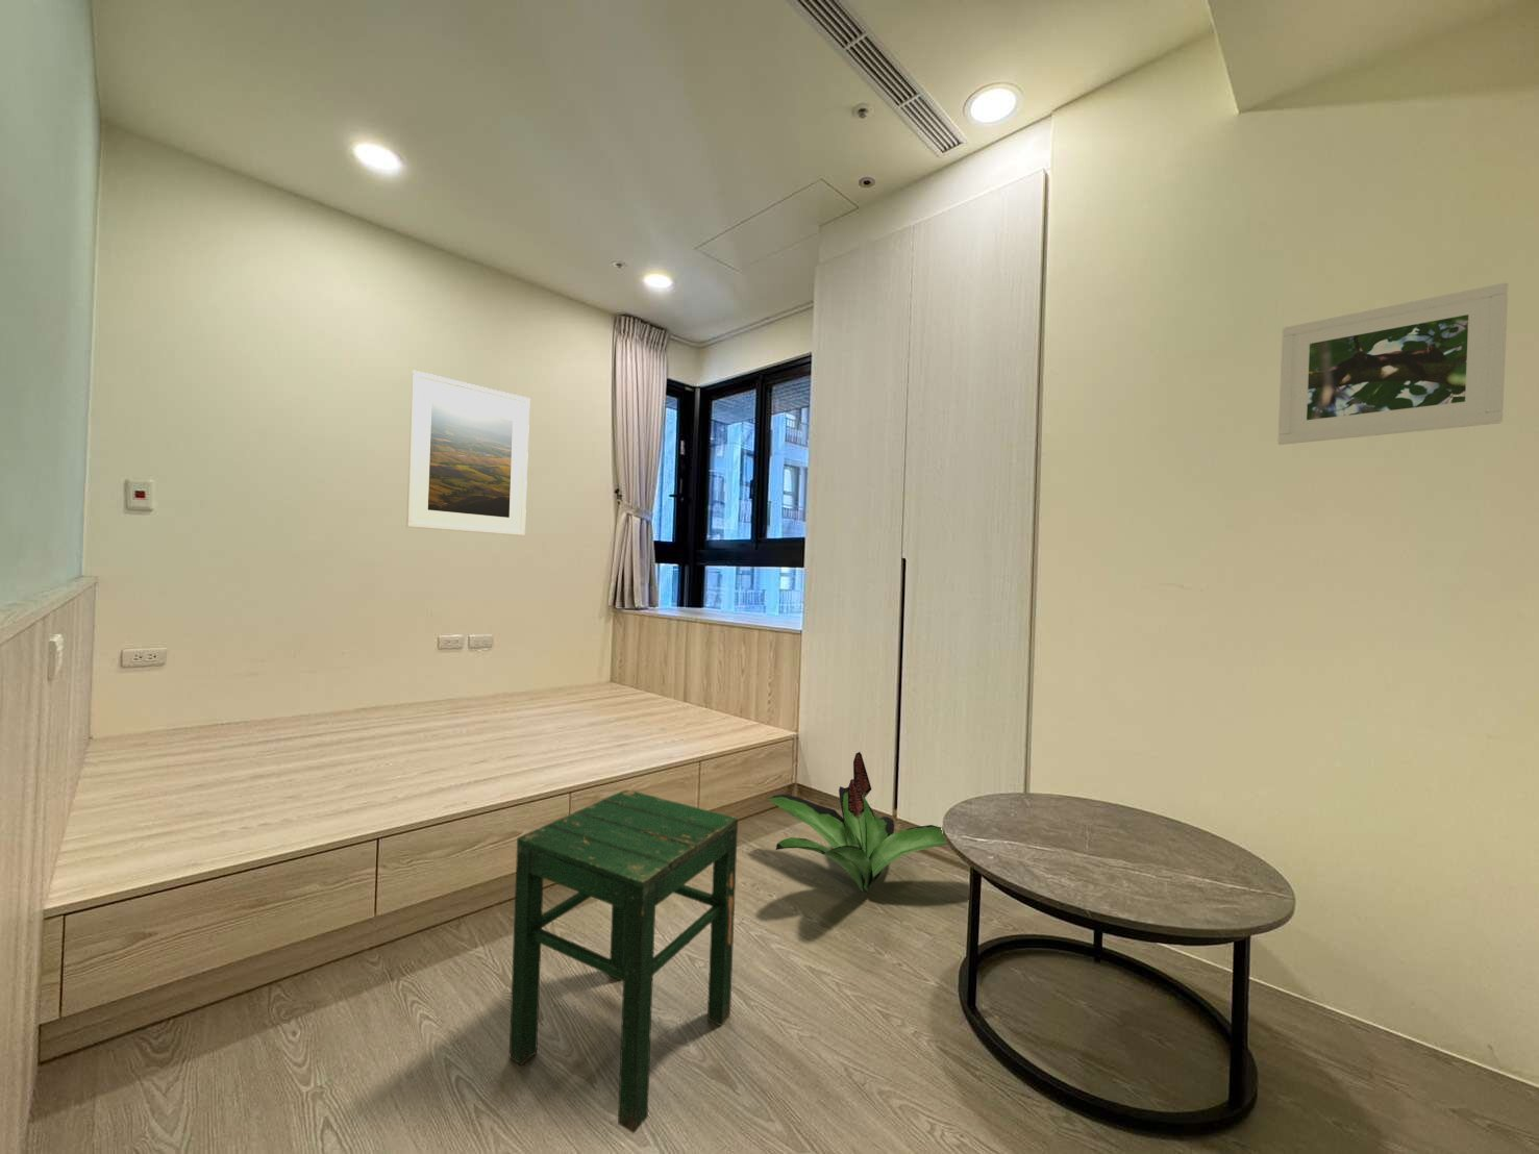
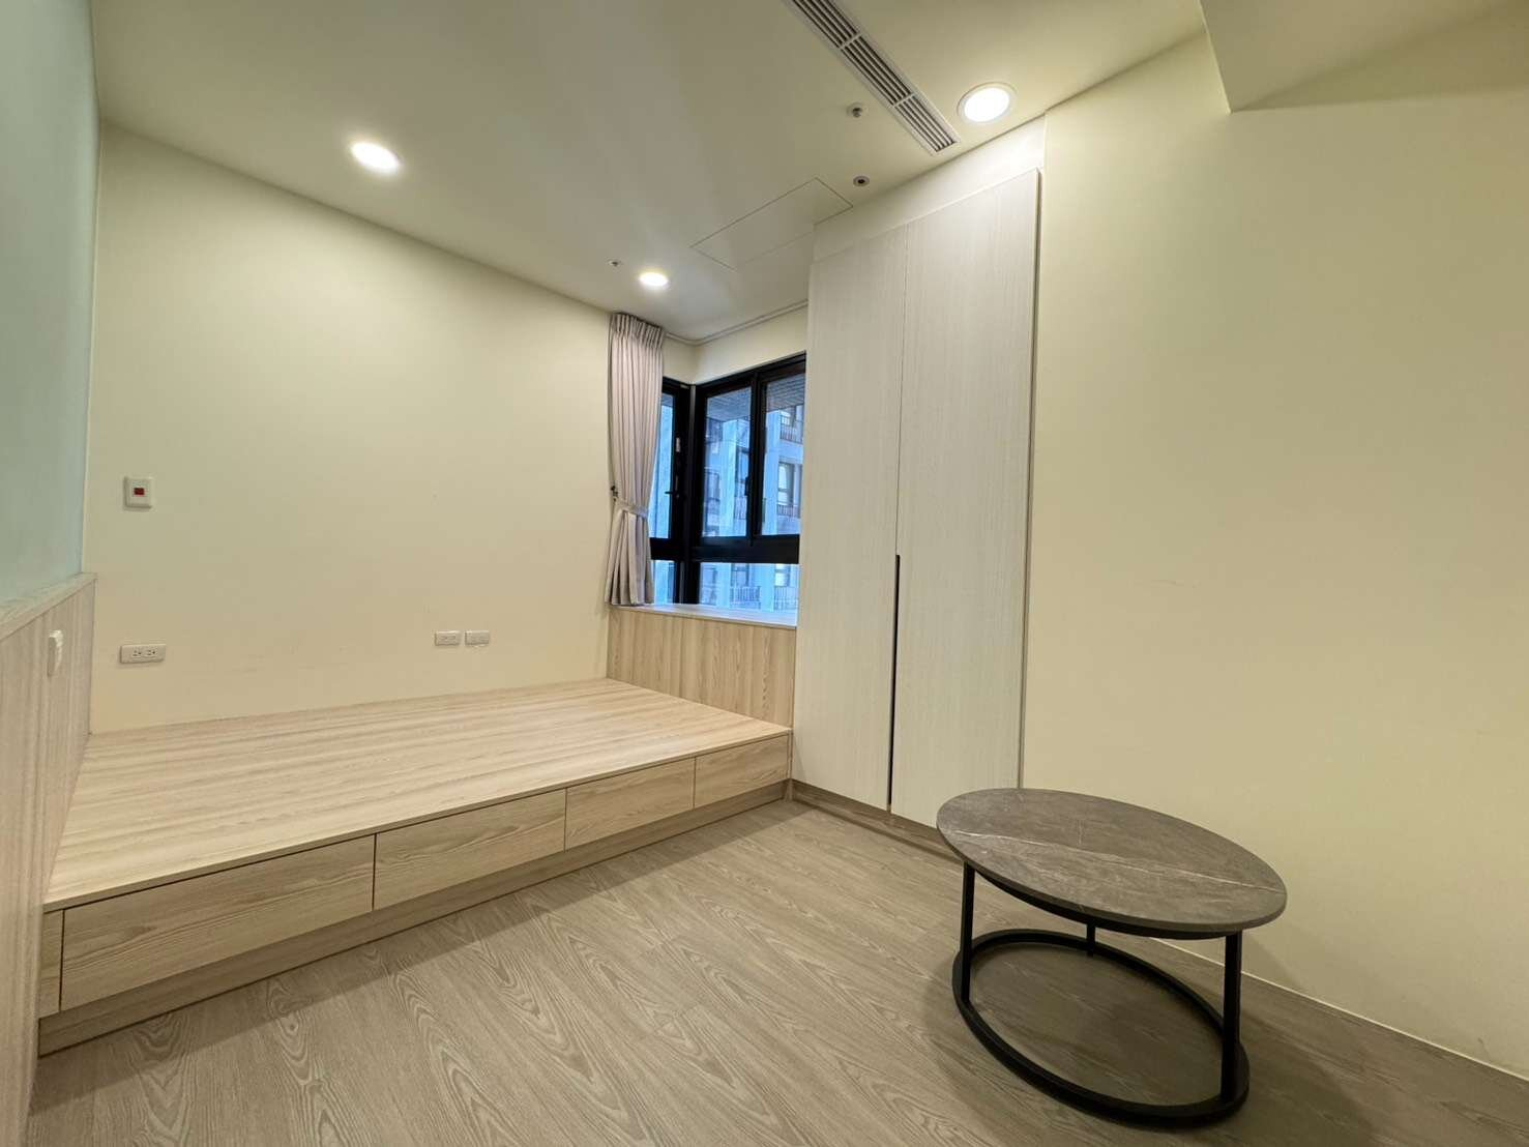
- decorative plant [765,750,948,892]
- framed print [1276,282,1509,446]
- stool [508,788,739,1135]
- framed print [405,370,530,536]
